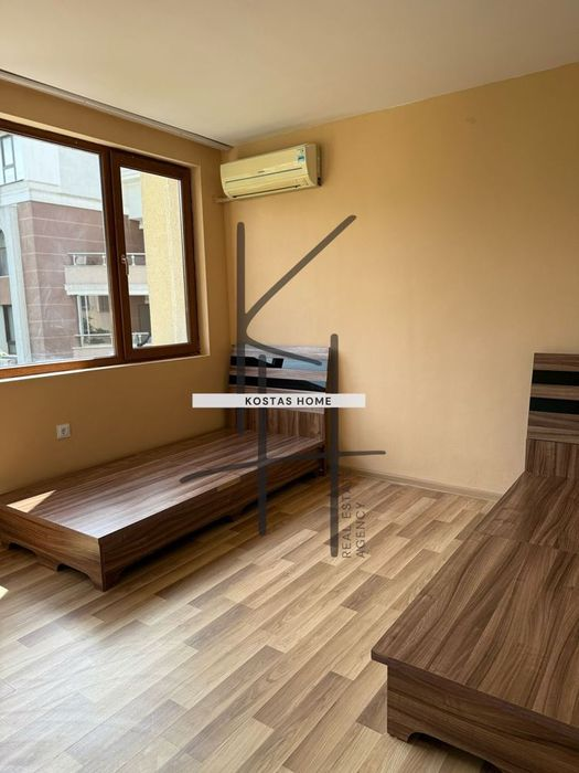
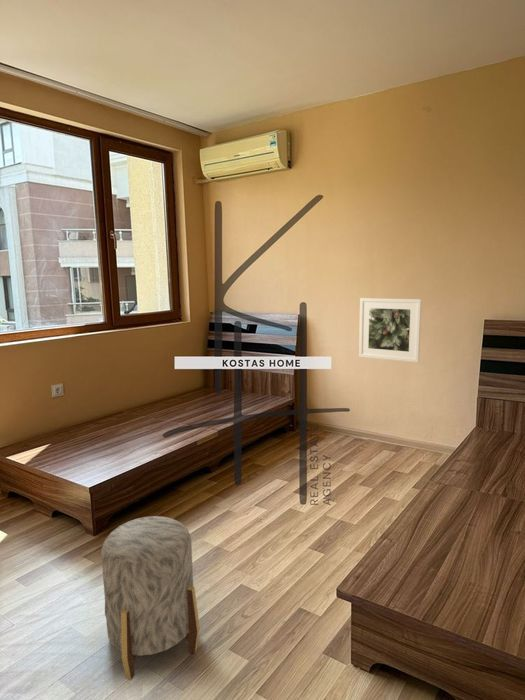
+ stool [100,515,201,681]
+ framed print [358,297,423,363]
